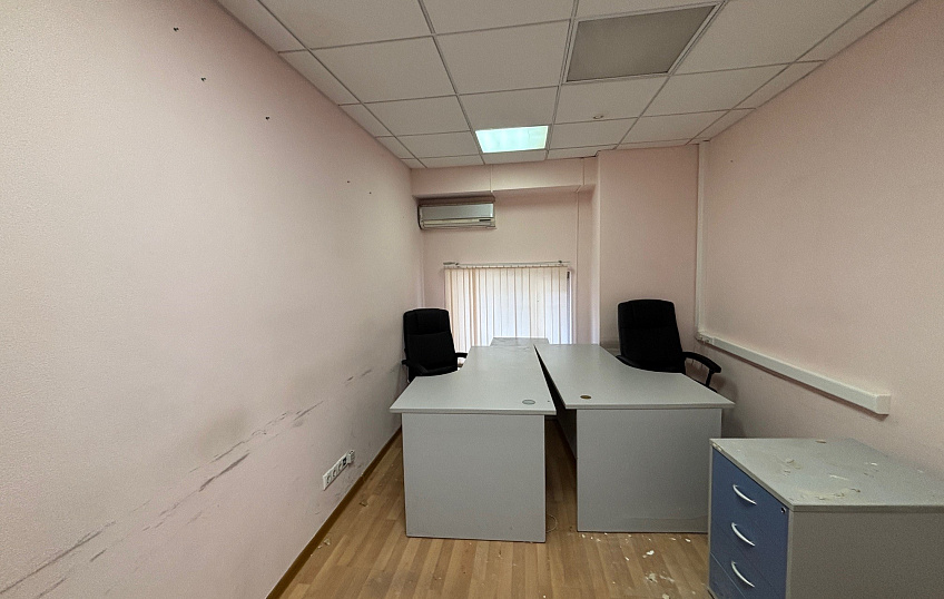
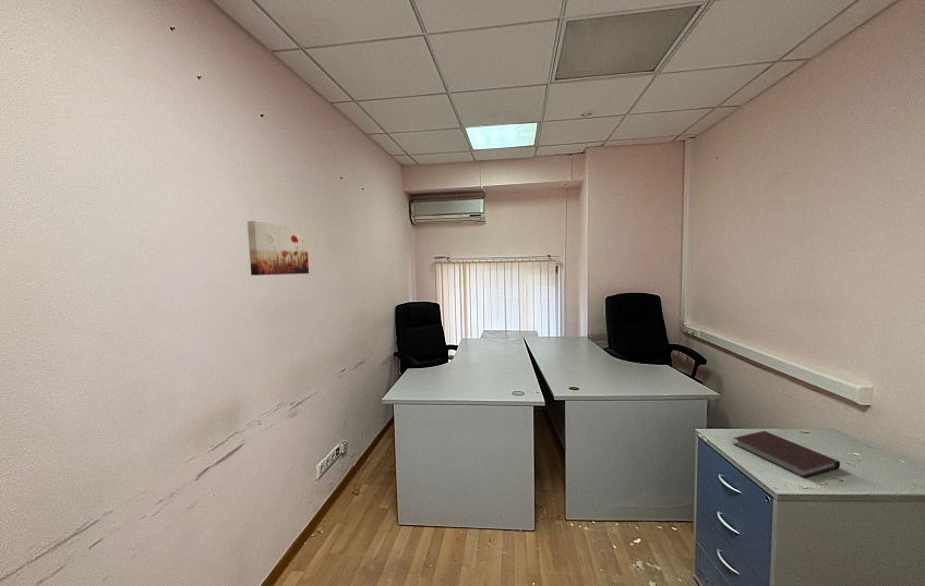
+ wall art [247,220,310,277]
+ notebook [732,430,841,479]
